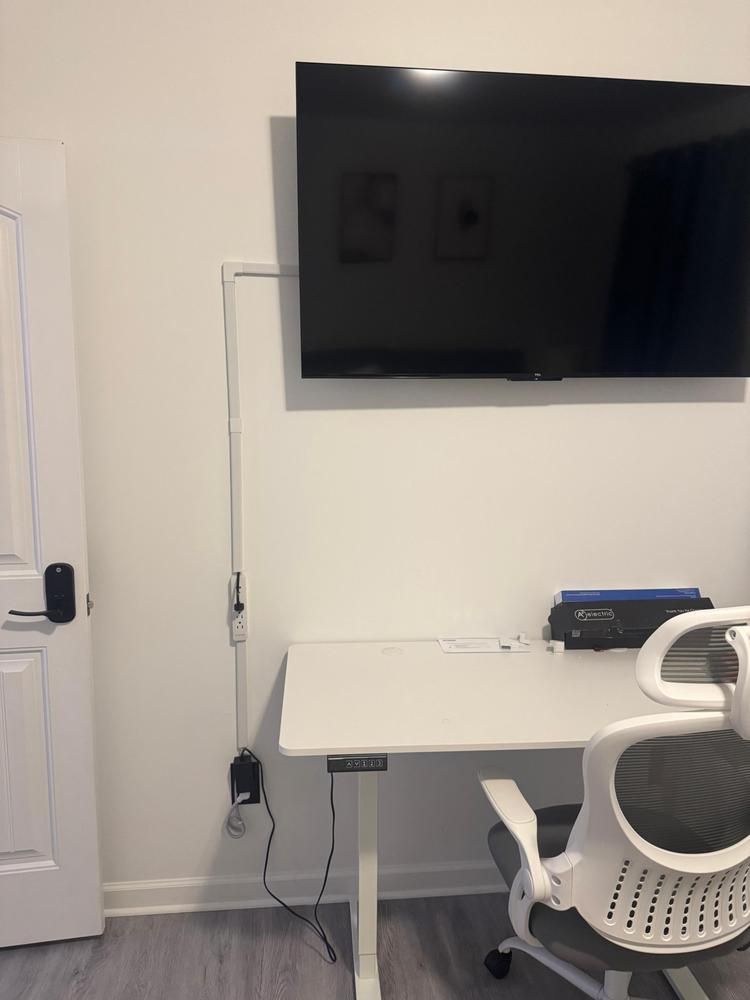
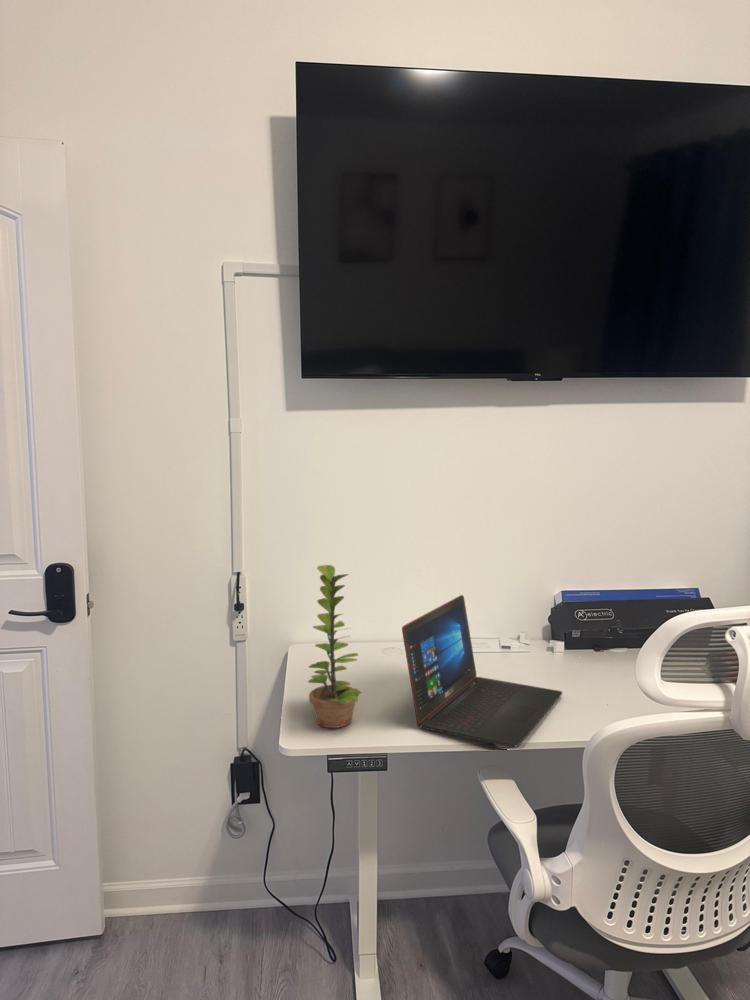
+ plant [307,564,363,729]
+ laptop [401,594,563,748]
